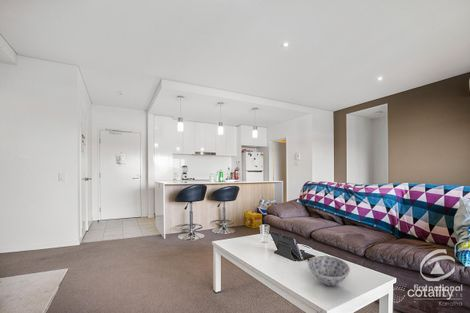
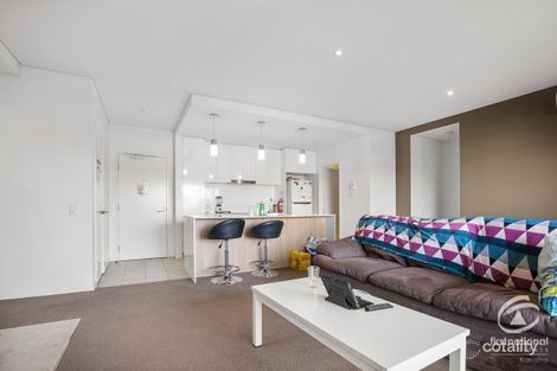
- bowl [307,255,351,287]
